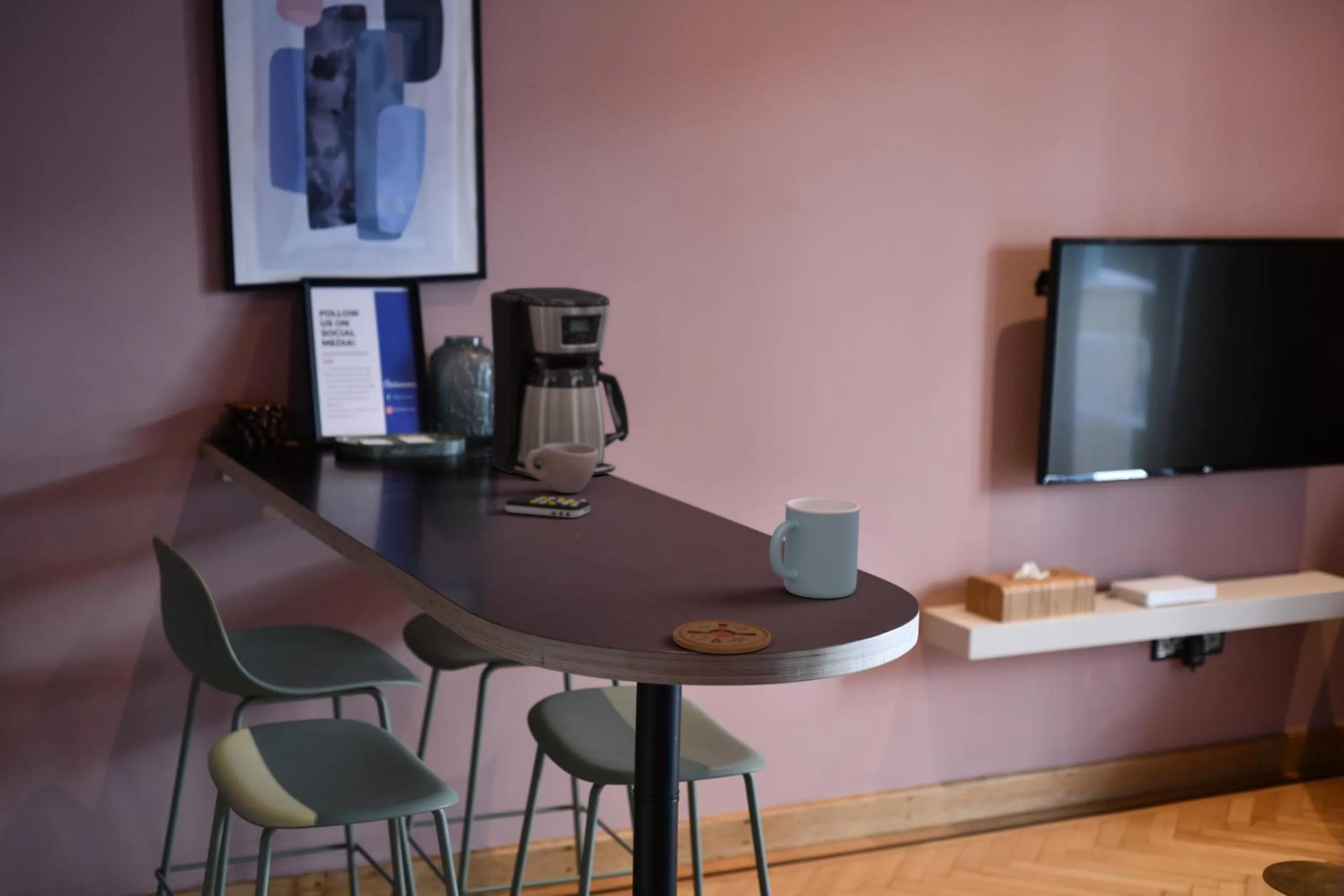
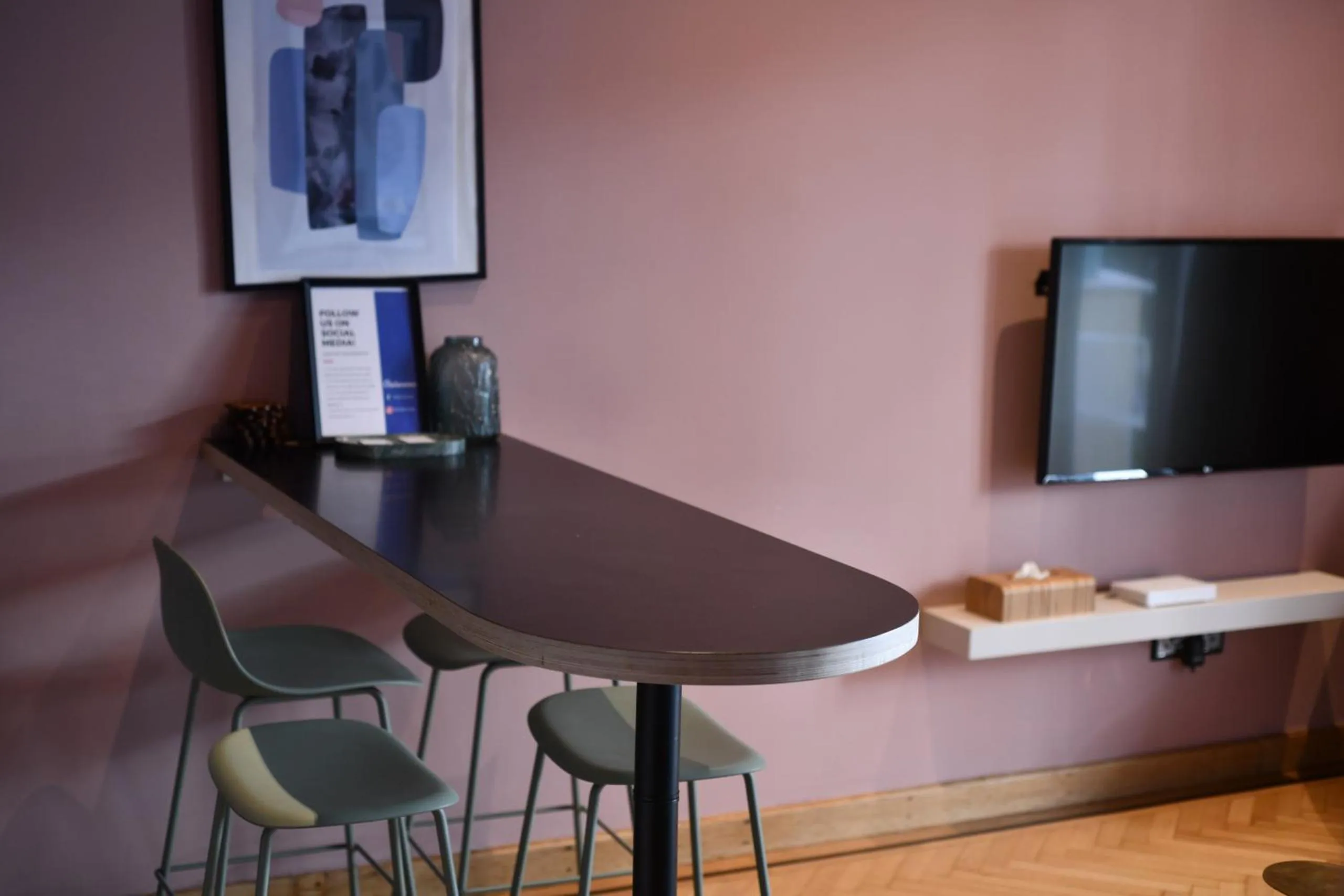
- coaster [672,619,772,655]
- cup [525,443,598,493]
- mug [769,497,860,599]
- coffee maker [485,287,629,480]
- remote control [505,495,590,519]
